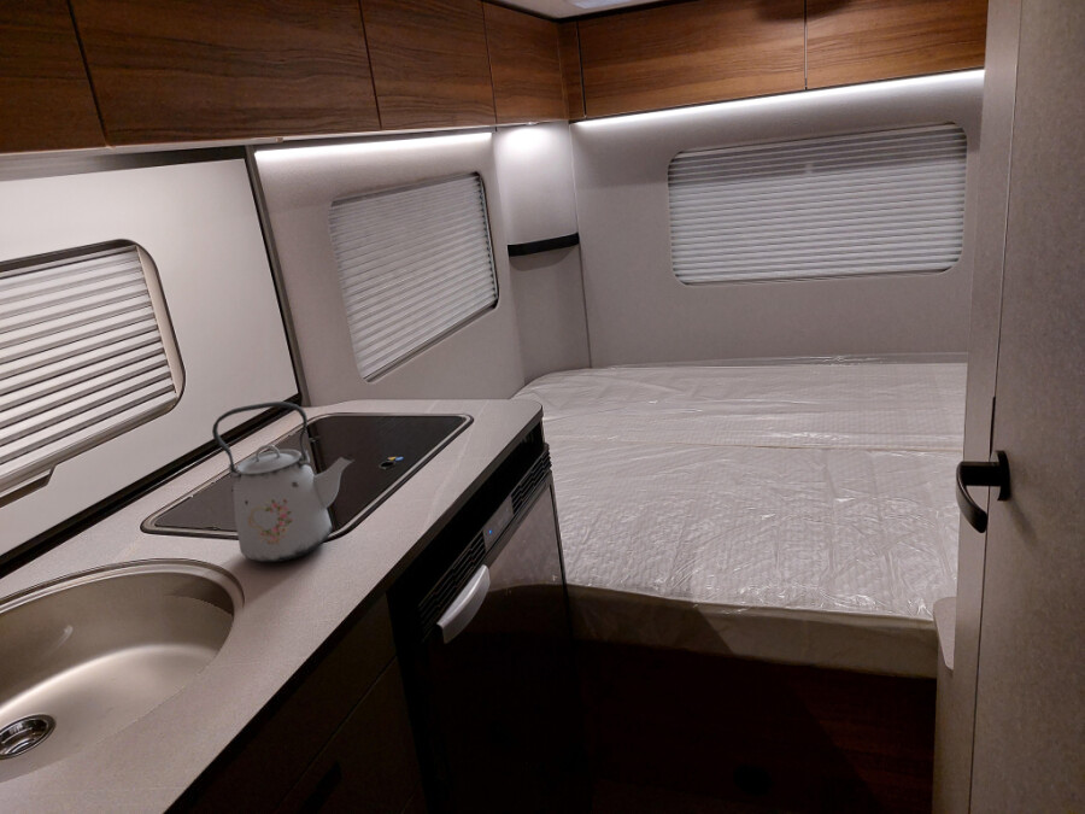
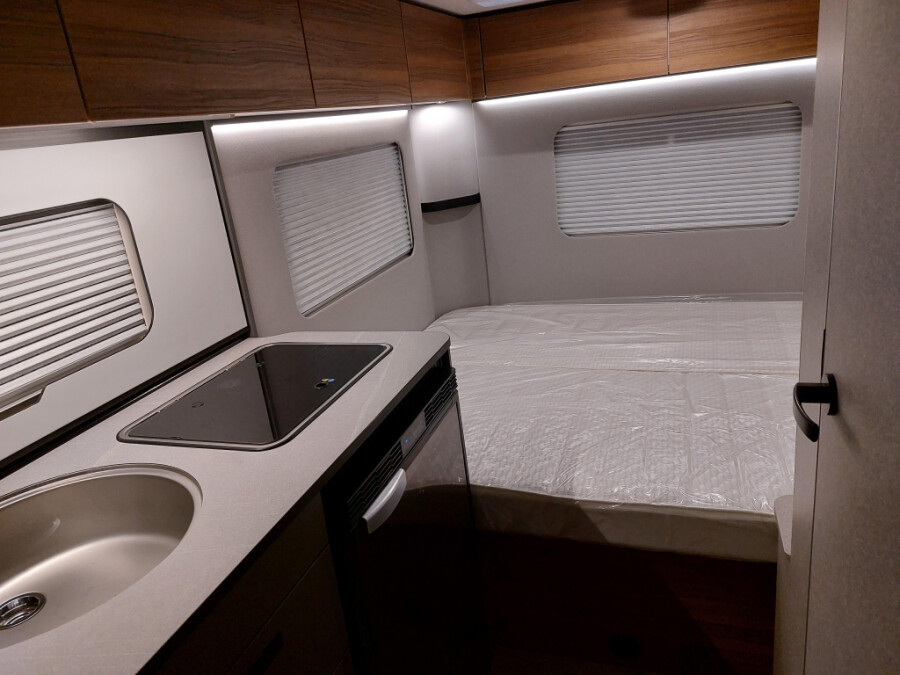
- kettle [211,400,354,563]
